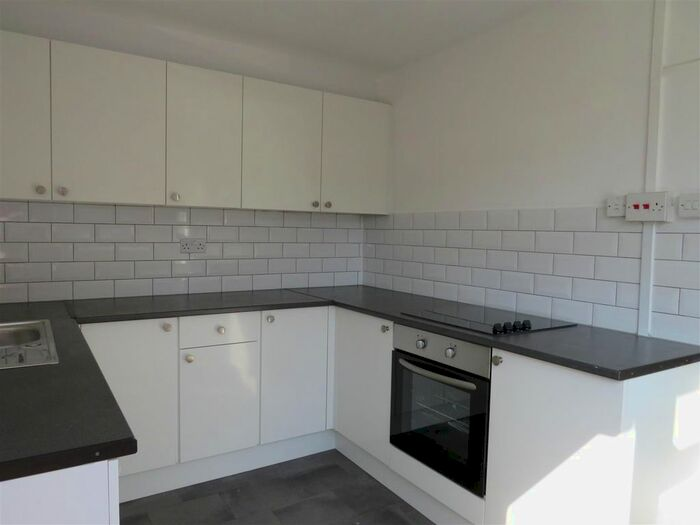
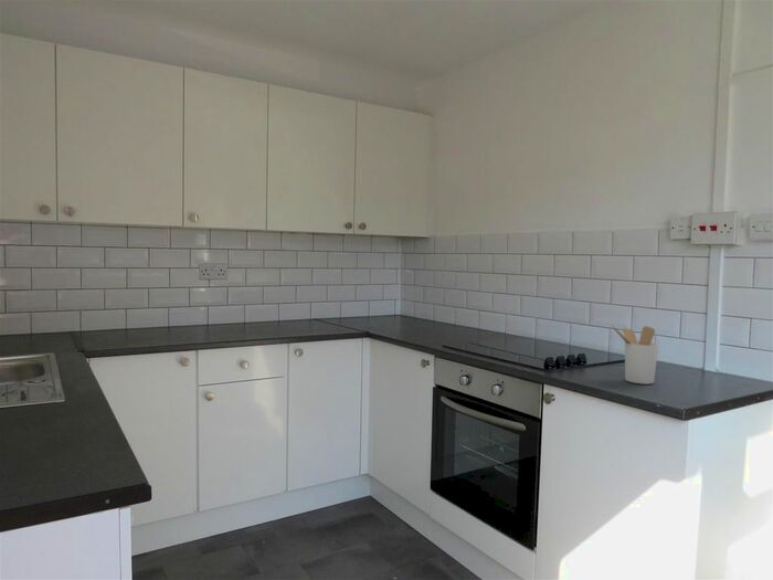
+ utensil holder [611,324,659,386]
